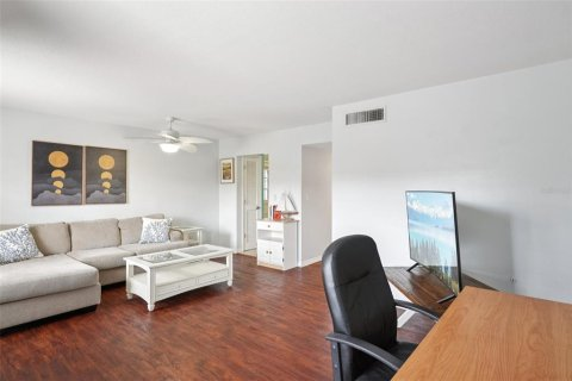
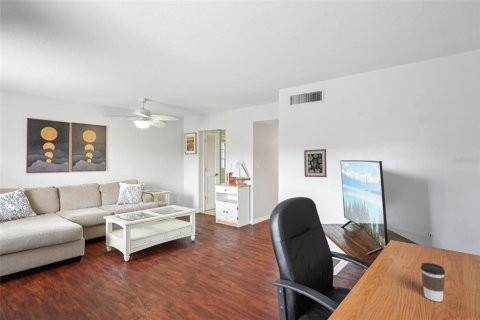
+ coffee cup [420,262,446,303]
+ wall art [303,148,328,178]
